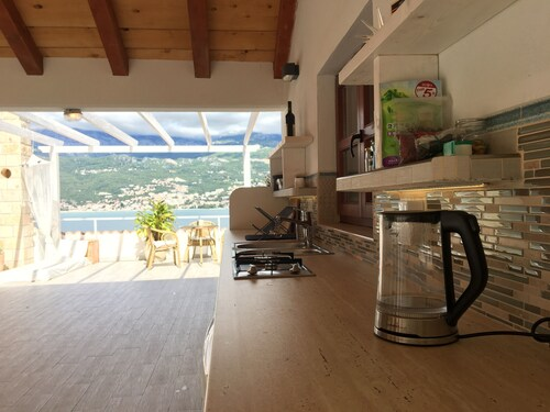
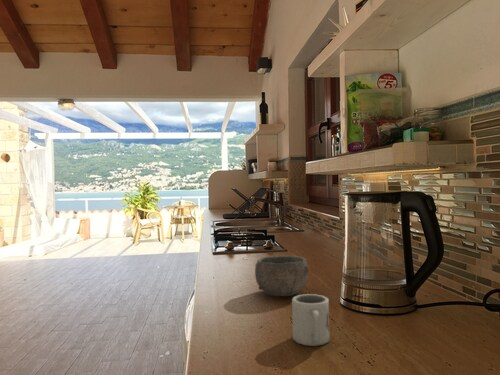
+ cup [291,293,330,347]
+ bowl [254,254,310,297]
